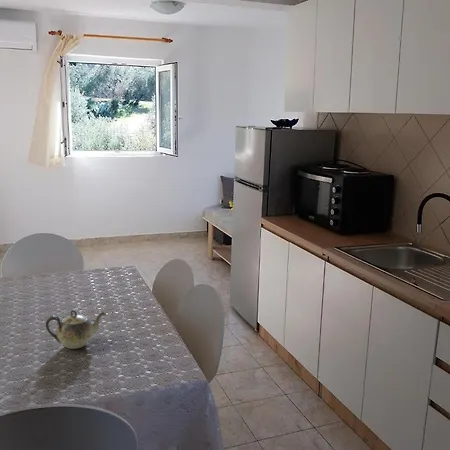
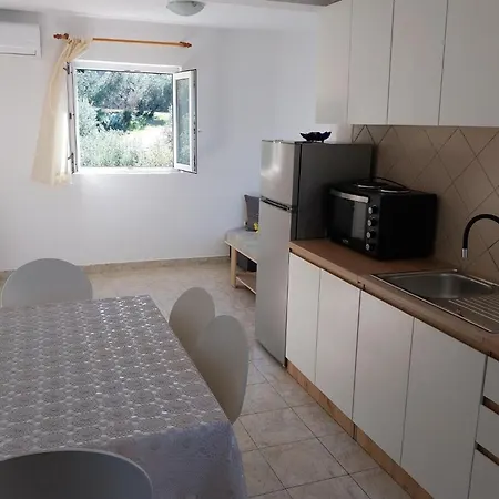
- teapot [45,309,108,350]
